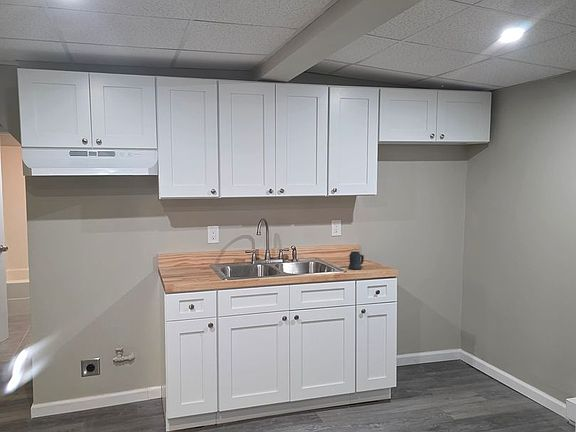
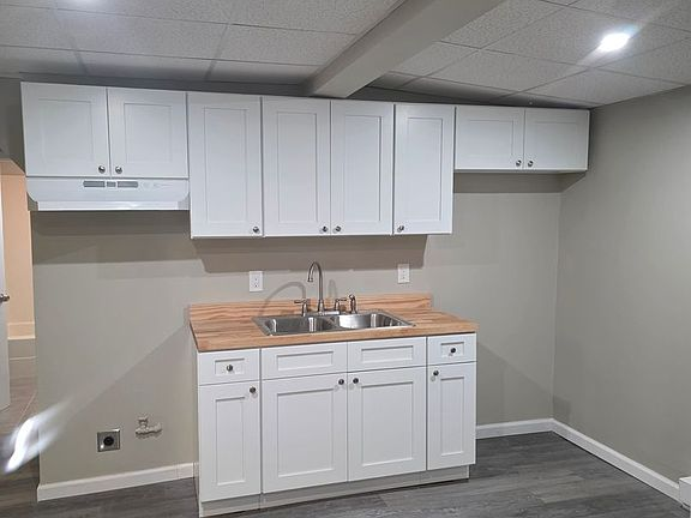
- mug [347,250,365,270]
